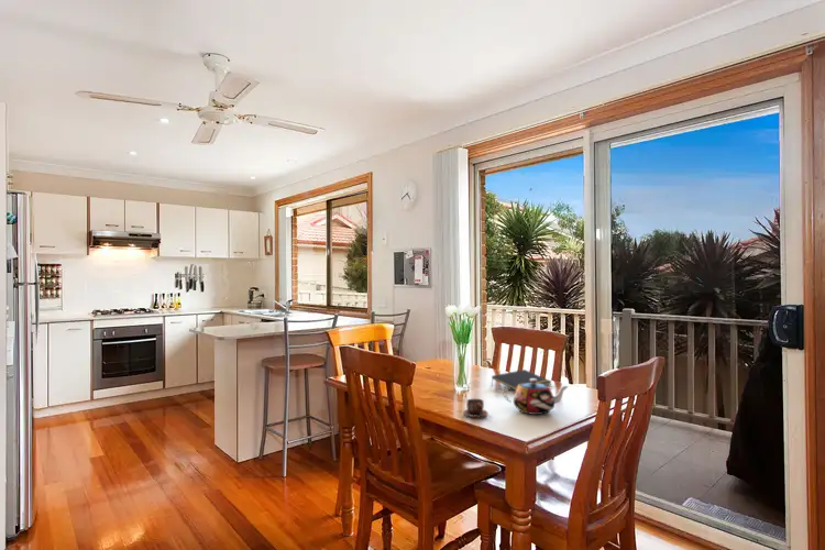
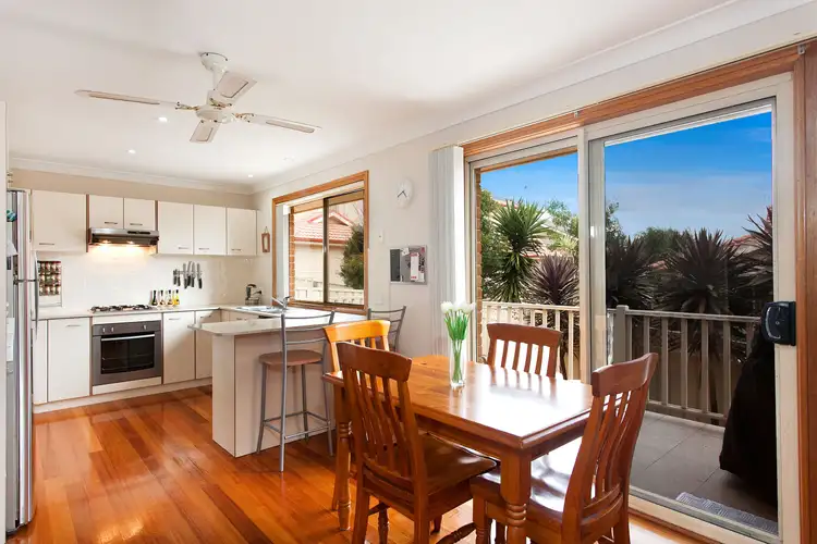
- teapot [502,380,570,416]
- notepad [491,369,552,392]
- cup [462,398,490,419]
